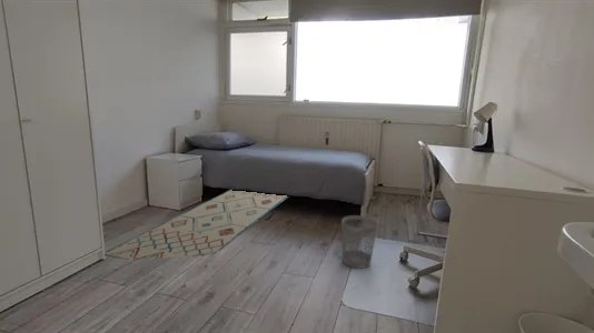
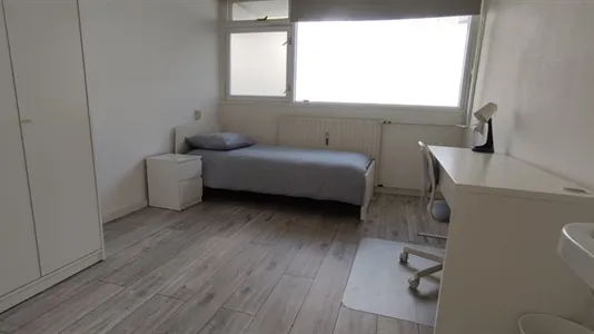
- wastebasket [340,214,378,270]
- rug [103,189,289,261]
